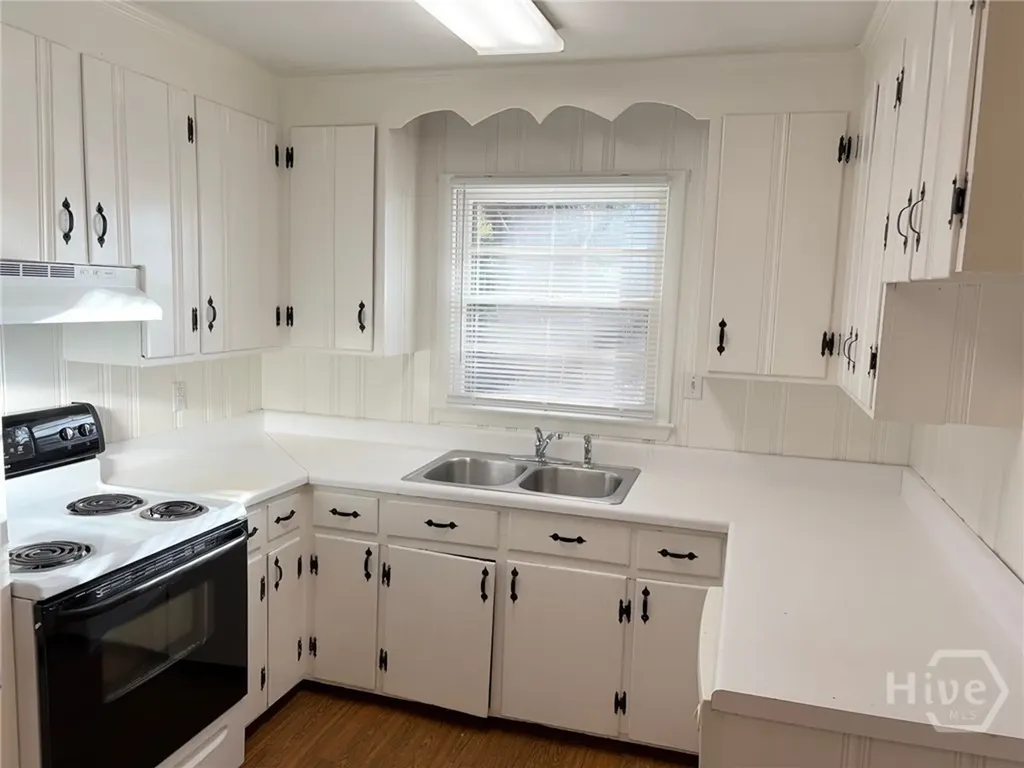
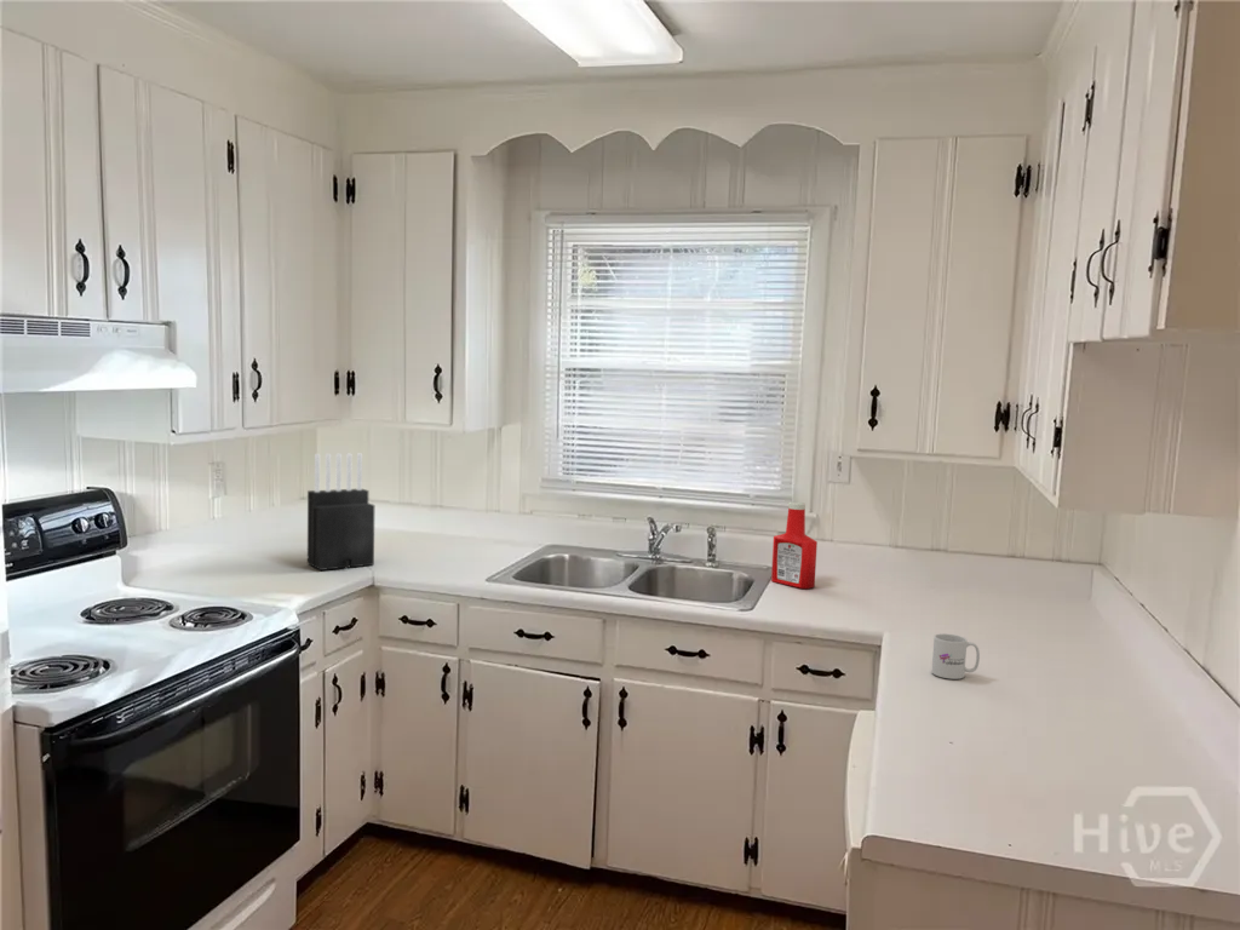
+ knife block [306,452,375,572]
+ soap bottle [770,501,819,590]
+ mug [930,632,981,681]
